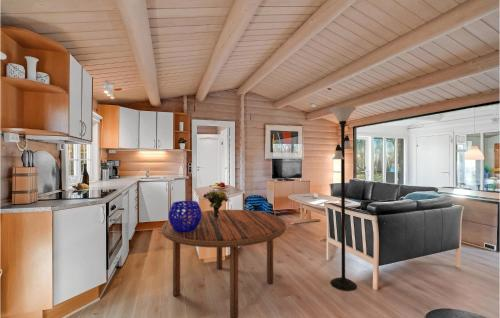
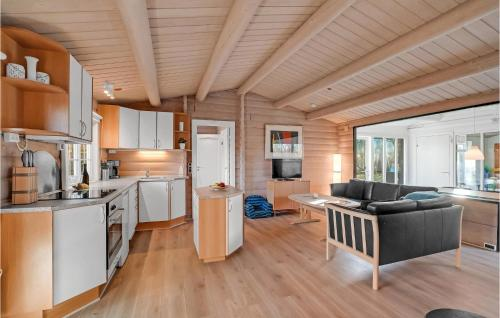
- dining table [161,209,287,318]
- bouquet [202,190,229,219]
- decorative bowl [167,200,202,232]
- floor lamp [329,105,358,292]
